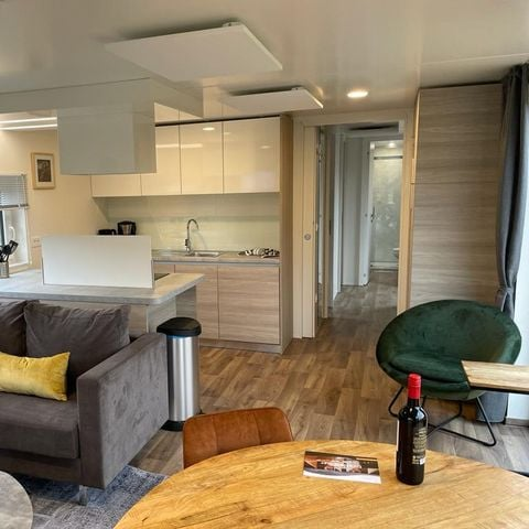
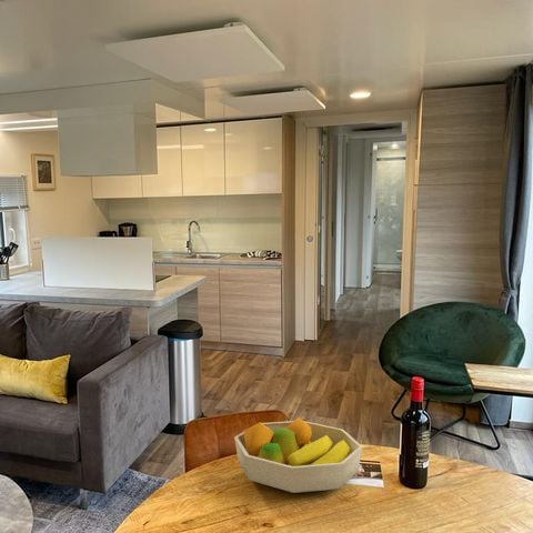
+ fruit bowl [233,416,364,494]
